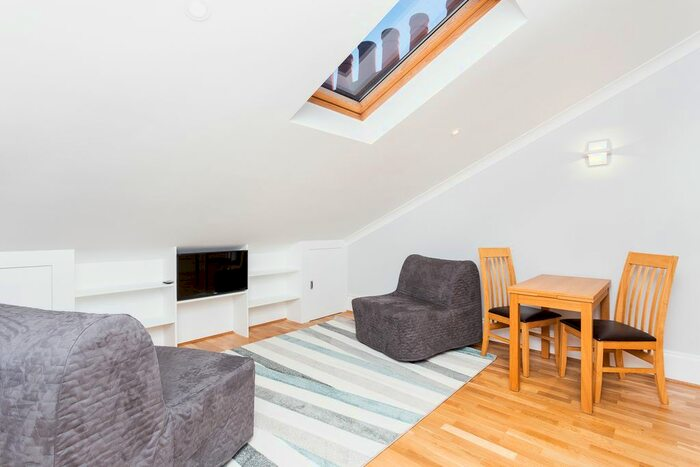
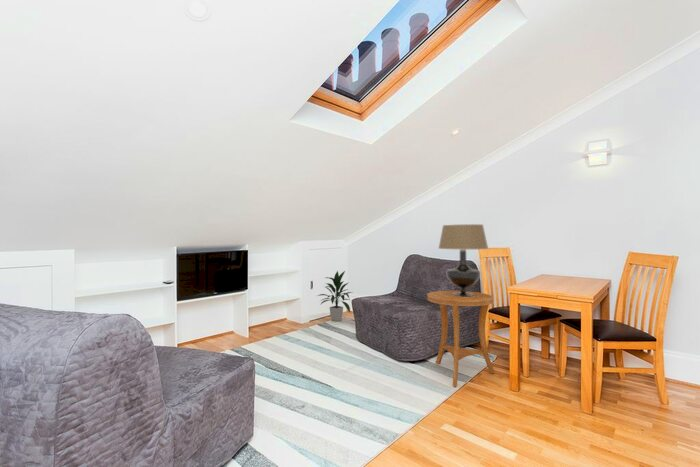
+ side table [426,290,496,387]
+ table lamp [437,223,489,297]
+ indoor plant [317,270,354,322]
